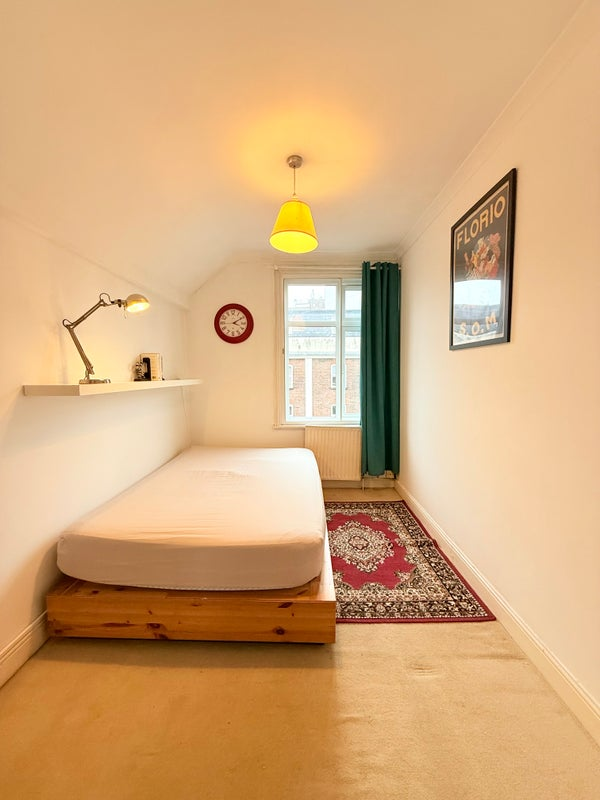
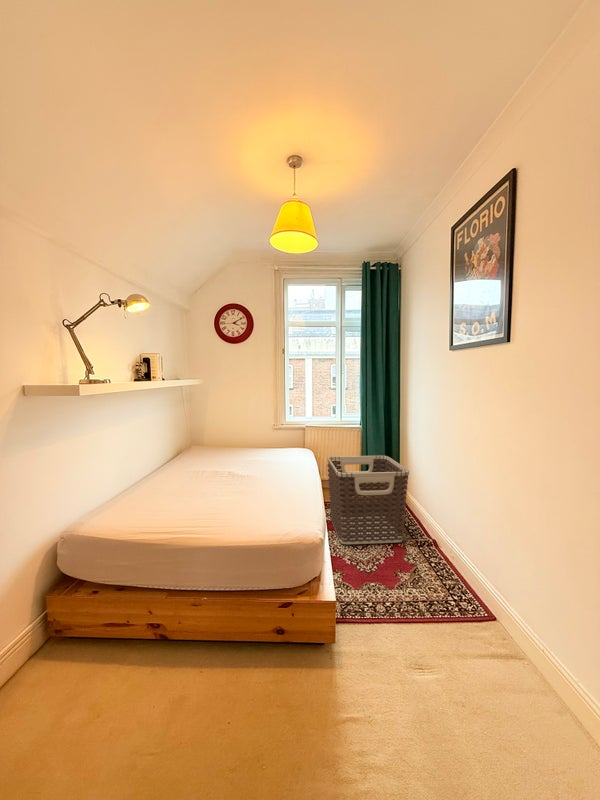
+ clothes hamper [326,454,410,545]
